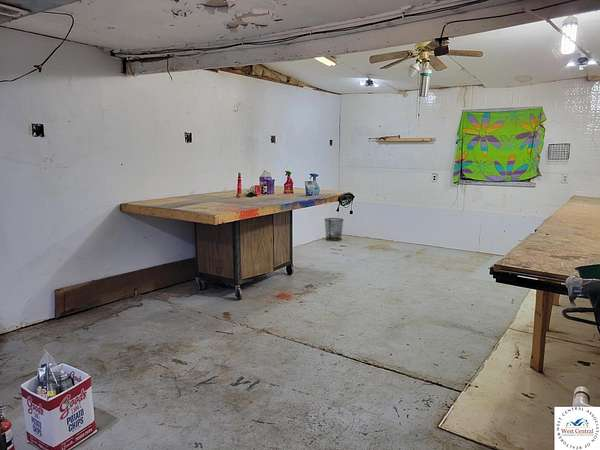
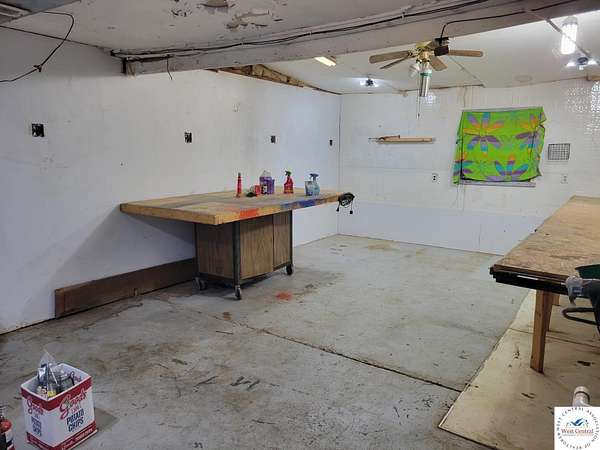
- waste bin [323,217,344,242]
